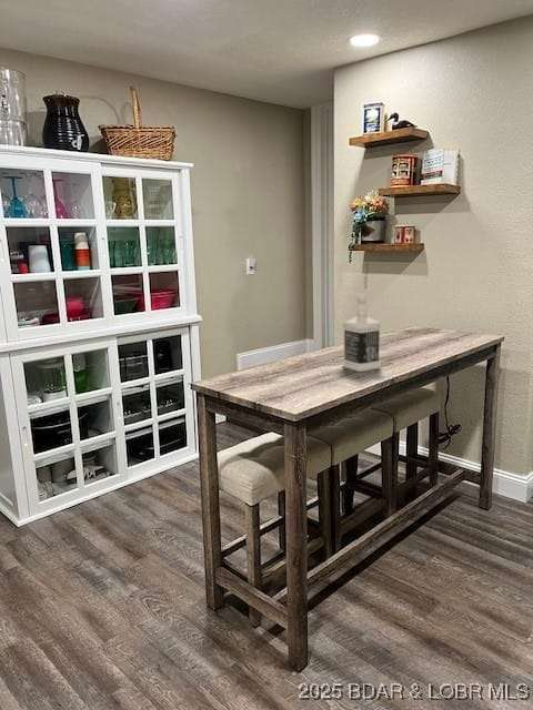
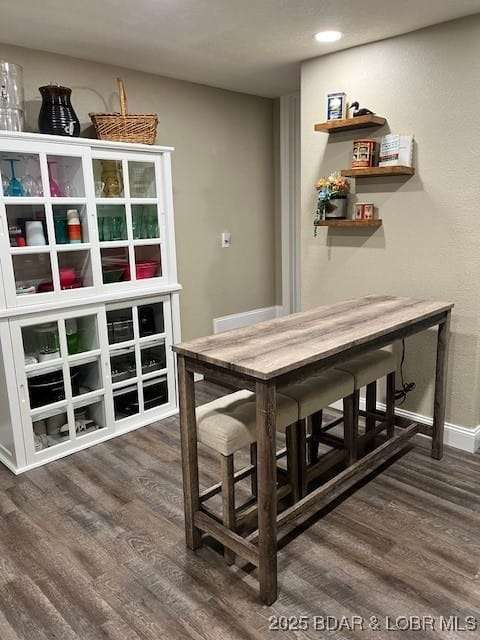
- bottle [341,293,382,373]
